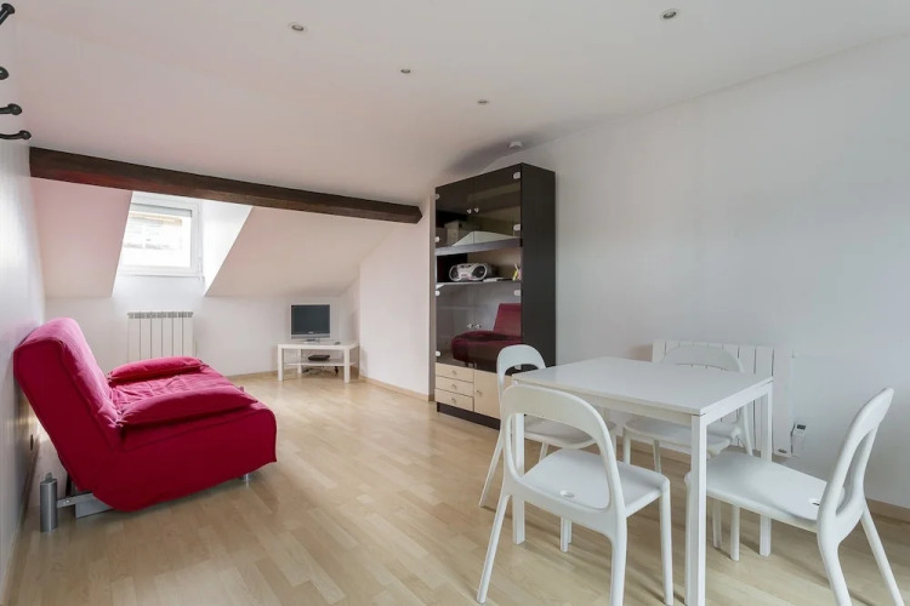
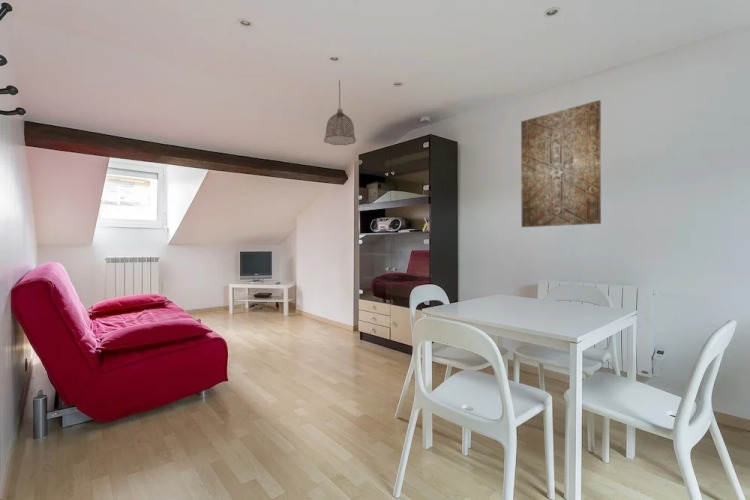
+ pendant lamp [323,79,357,146]
+ wall art [520,99,602,228]
